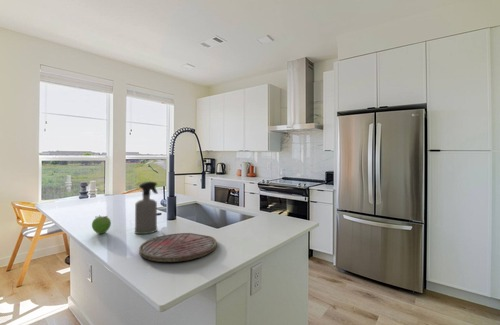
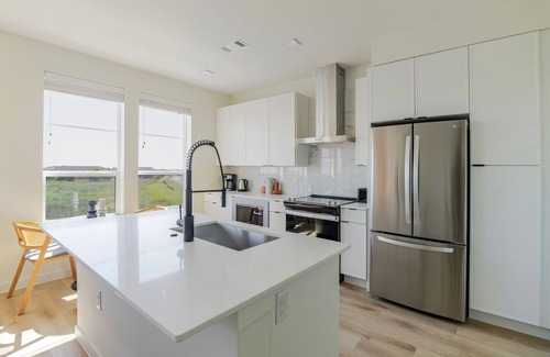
- cutting board [138,232,218,263]
- fruit [91,214,112,235]
- spray bottle [134,181,159,235]
